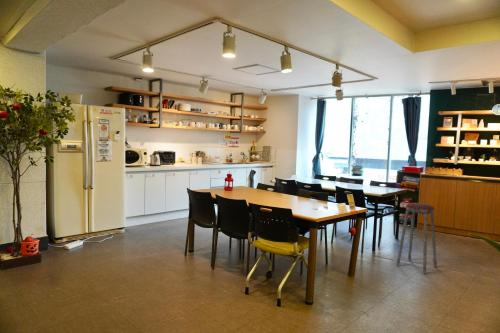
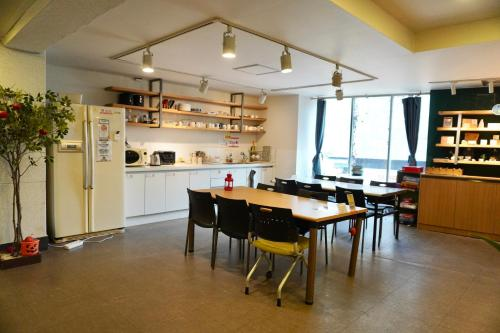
- music stool [395,202,438,275]
